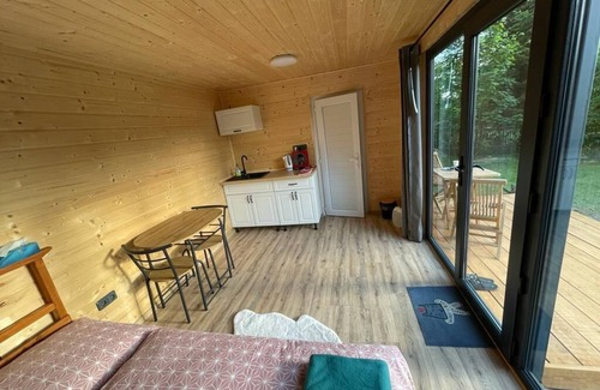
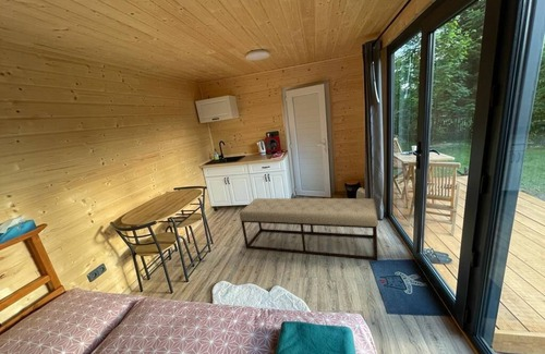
+ bench [239,197,379,261]
